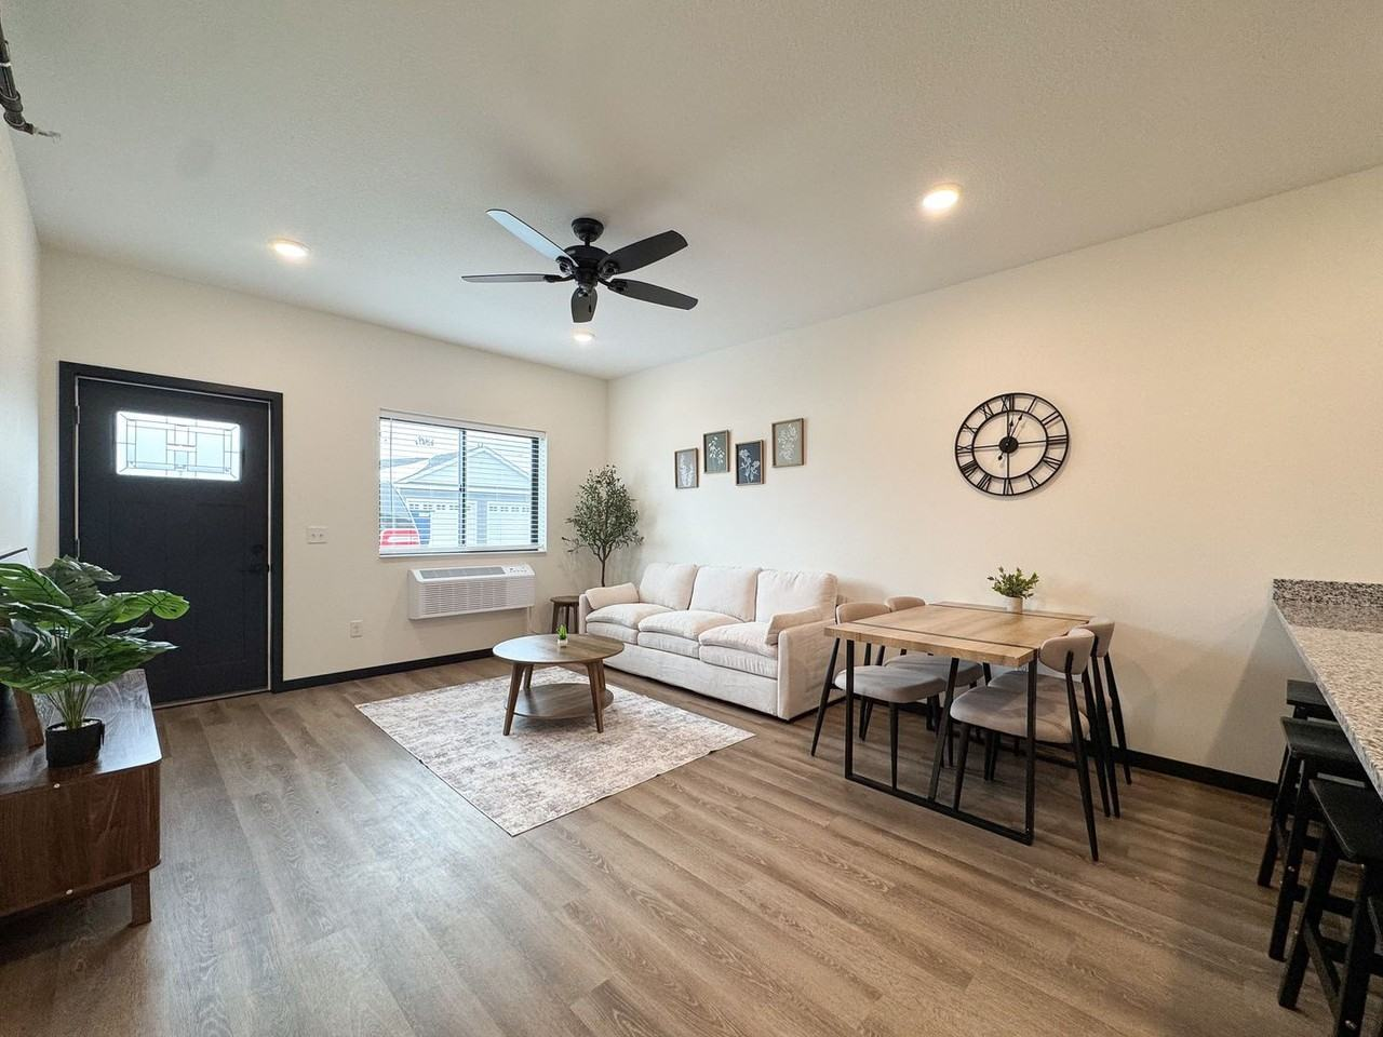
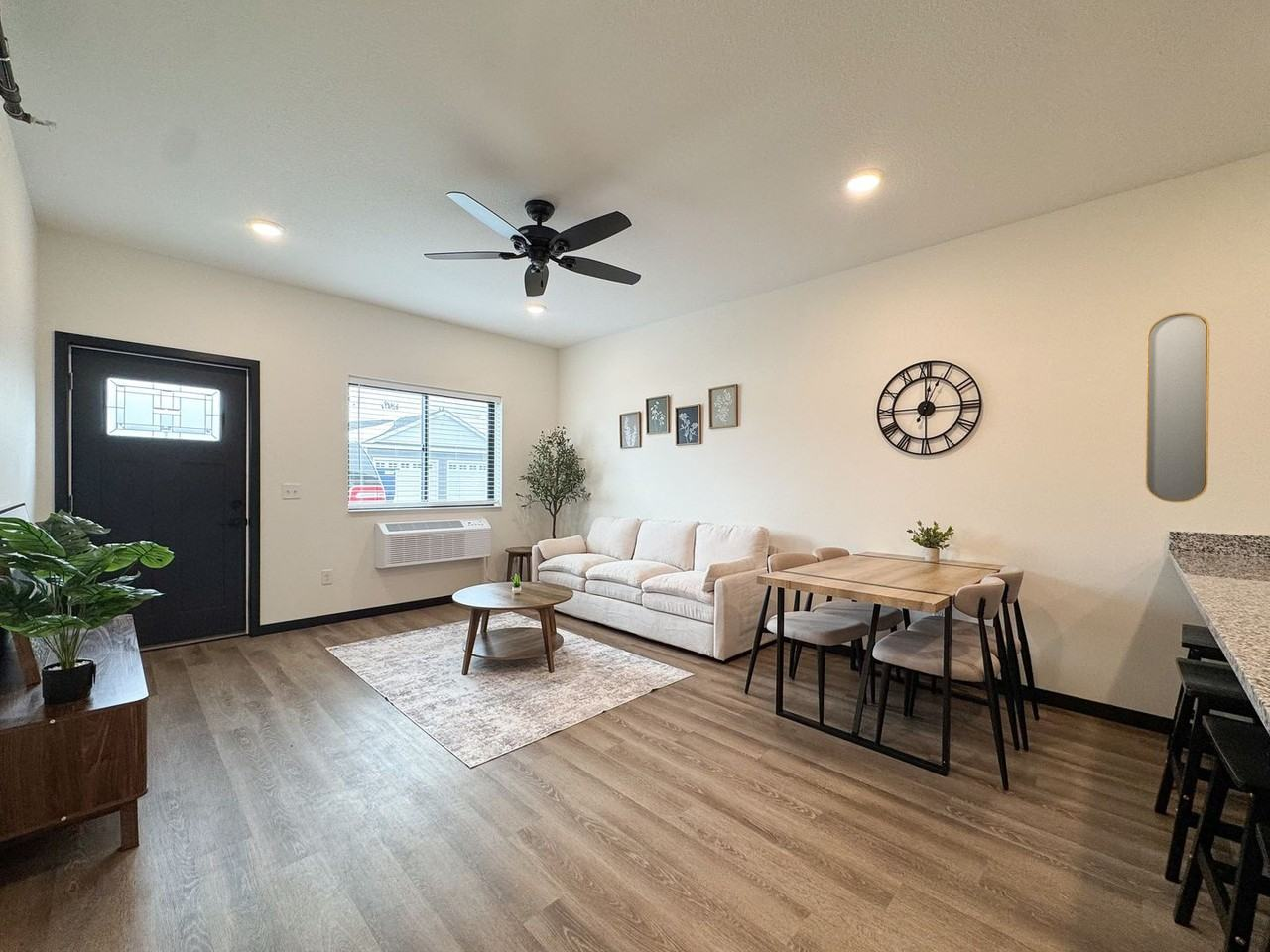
+ home mirror [1145,312,1210,503]
